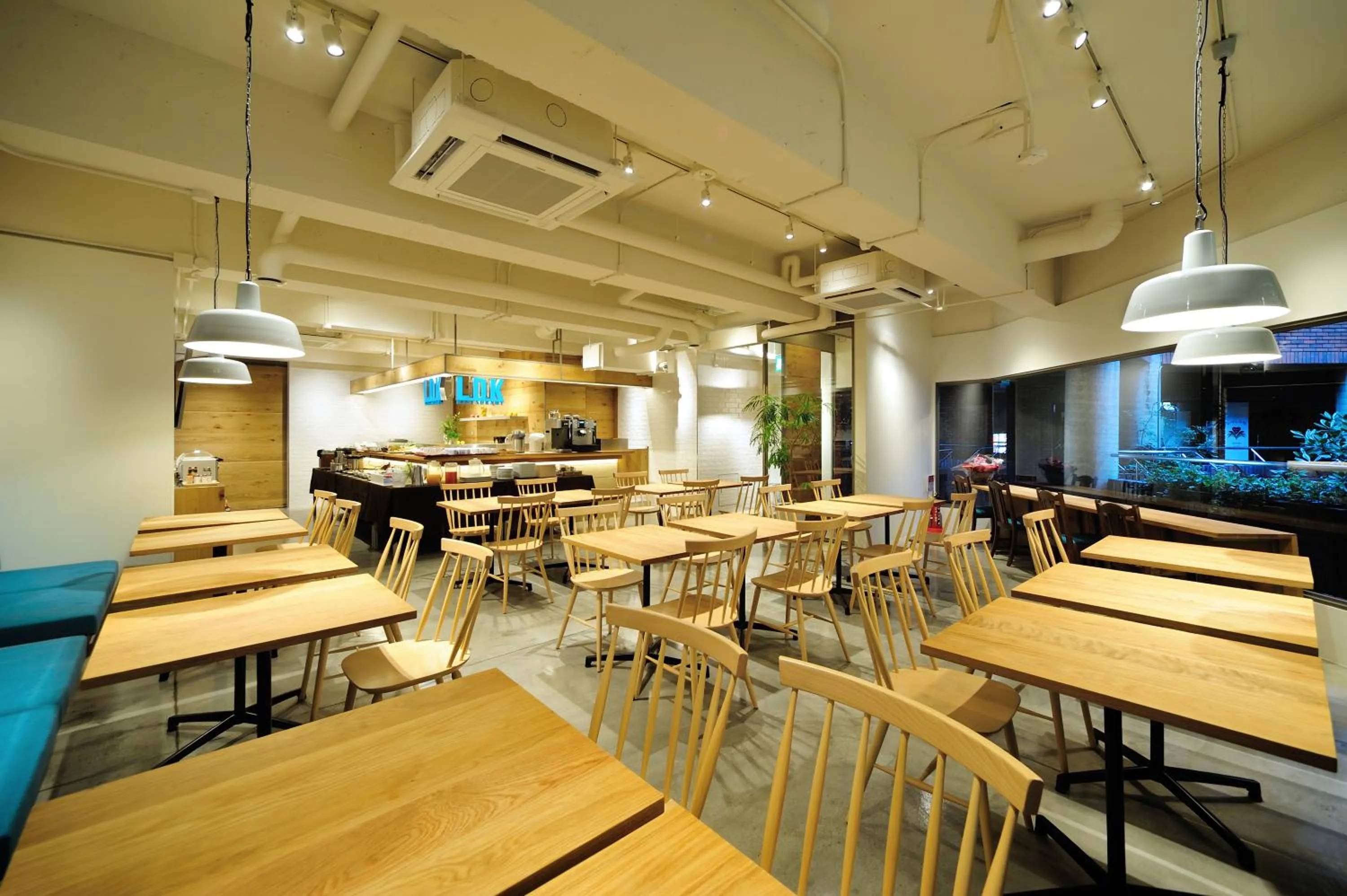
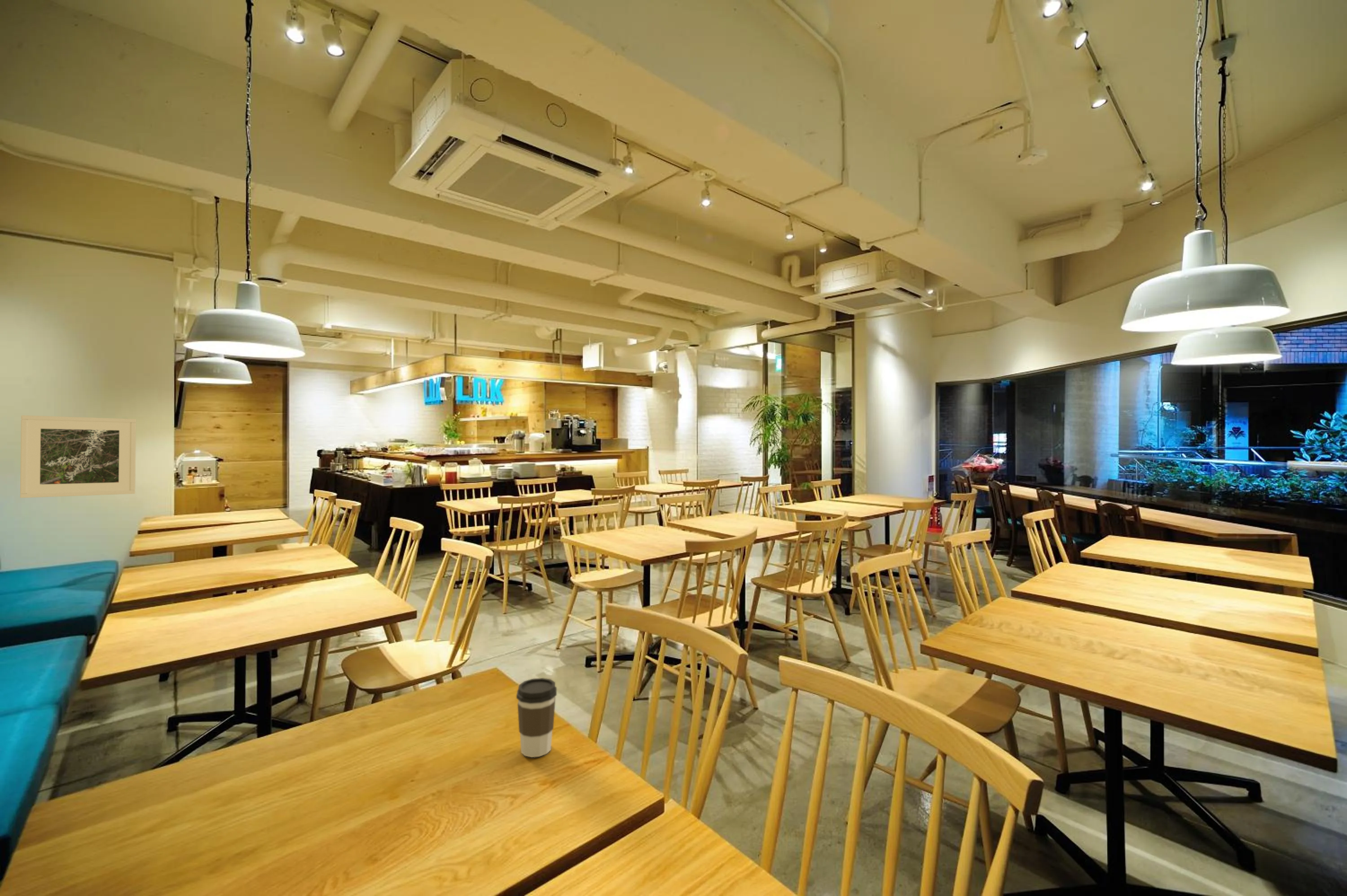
+ coffee cup [516,677,557,758]
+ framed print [20,415,136,498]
